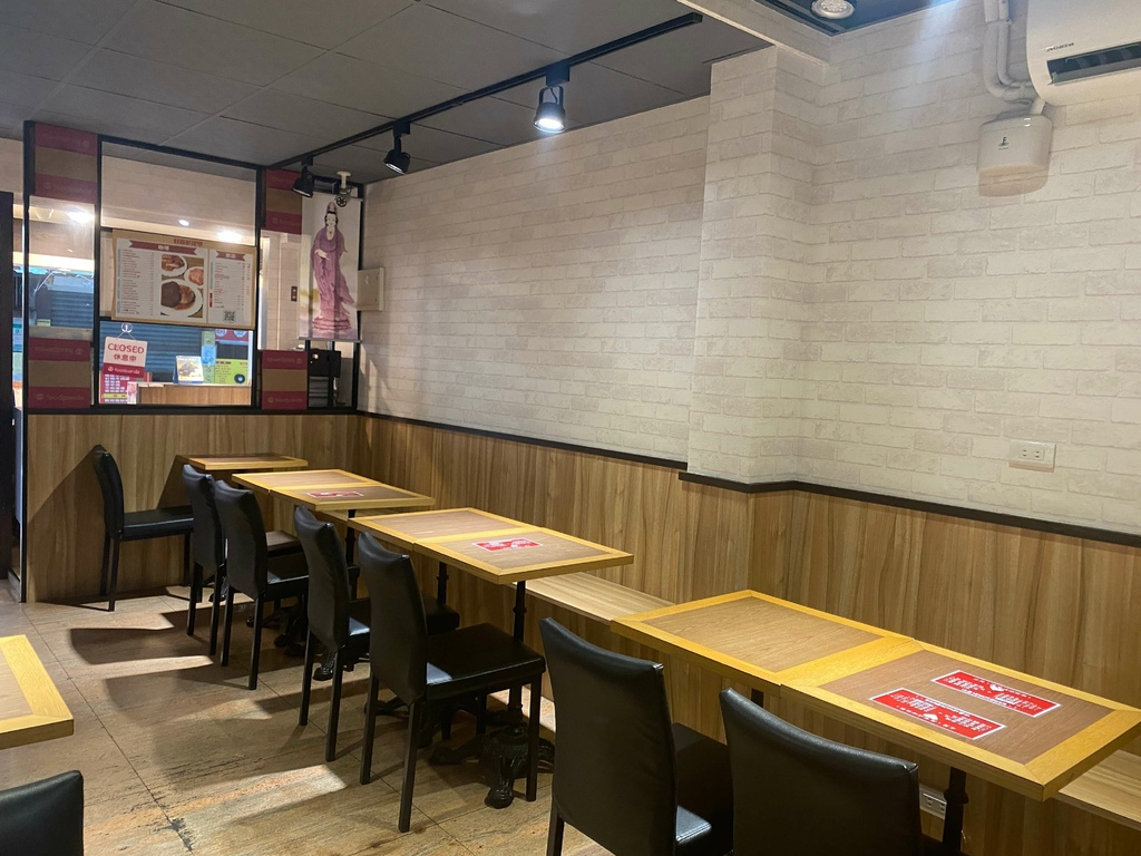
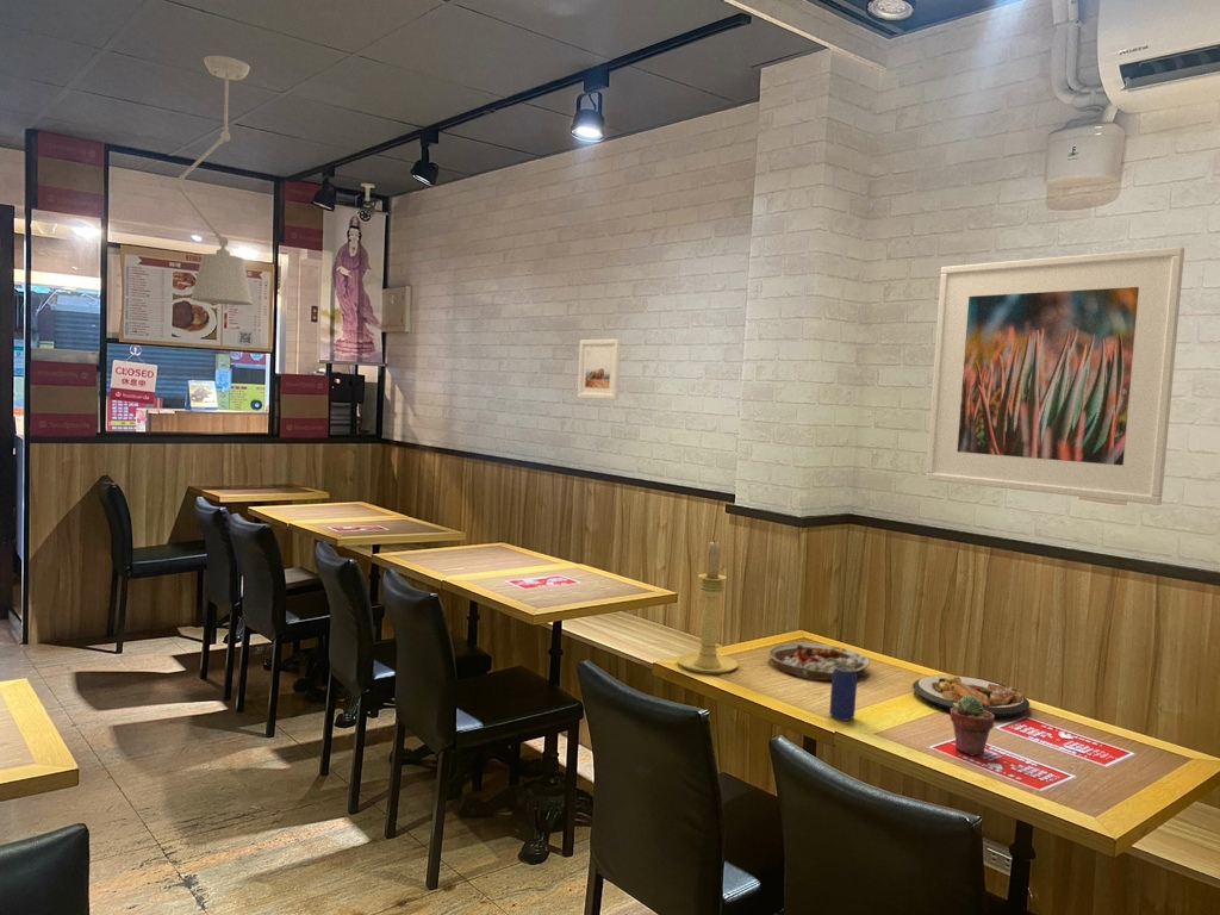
+ potted succulent [950,696,996,757]
+ plate [767,642,871,681]
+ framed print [577,338,622,402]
+ pendant lamp [169,55,254,306]
+ beverage can [828,665,858,722]
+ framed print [925,245,1185,506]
+ candle holder [676,540,739,674]
+ plate [911,674,1031,718]
